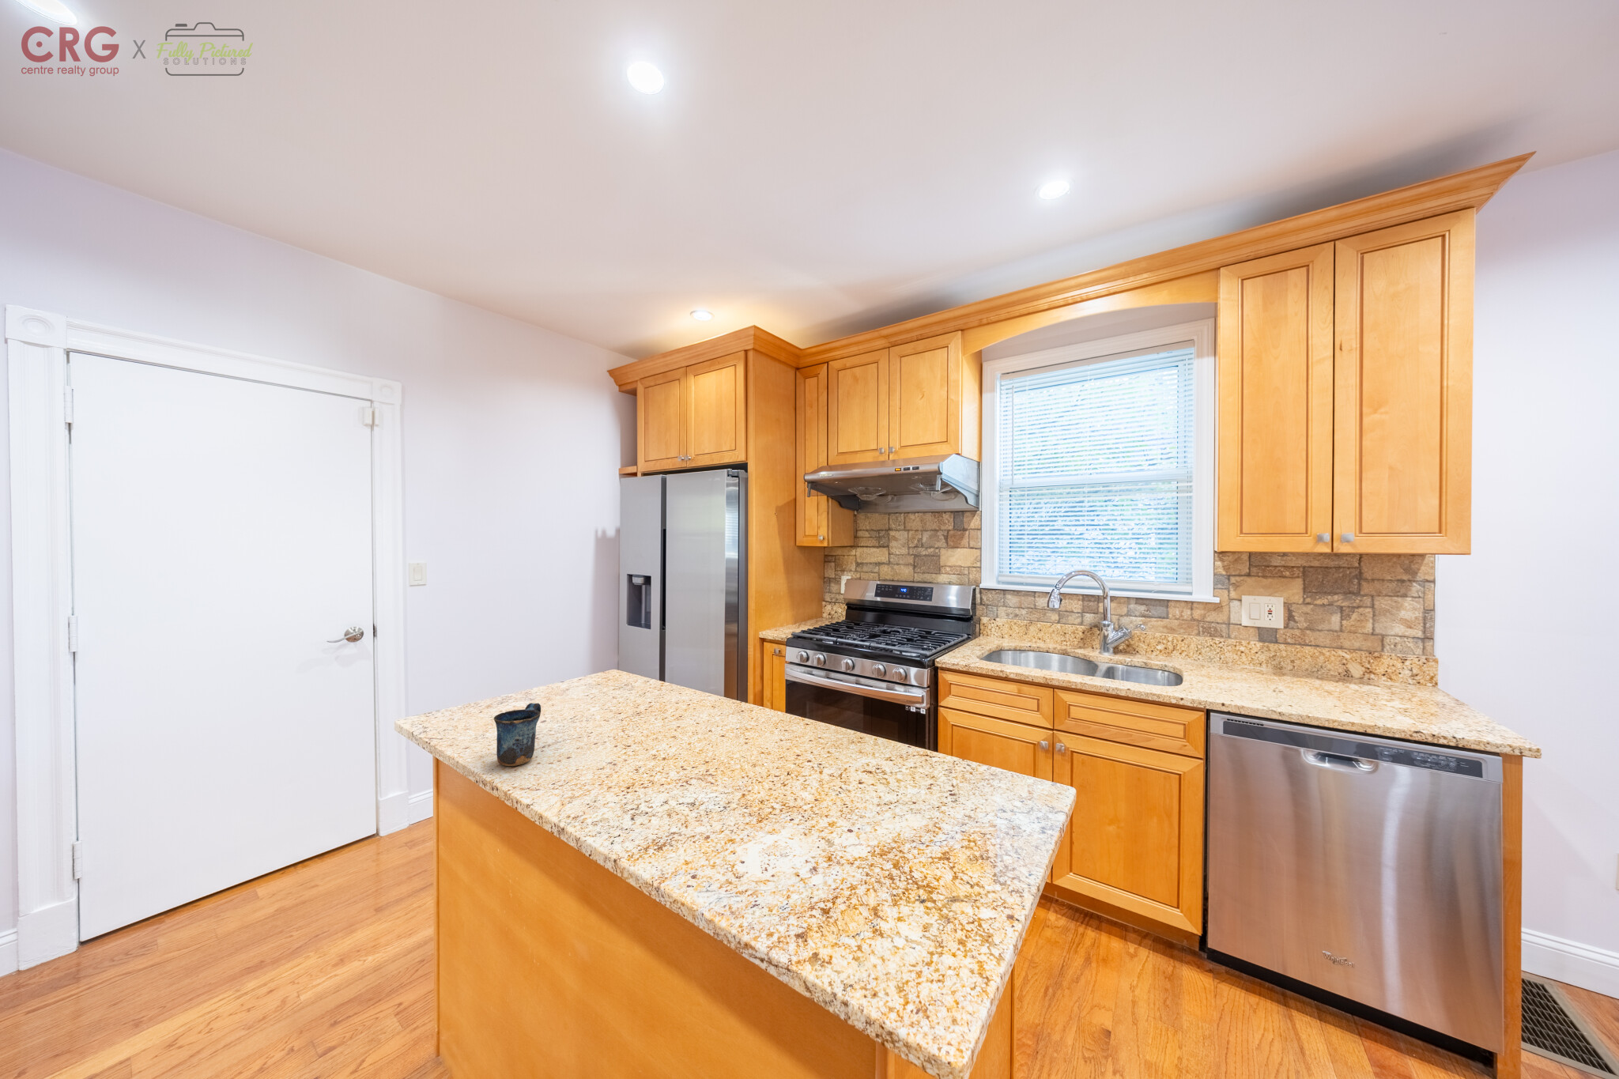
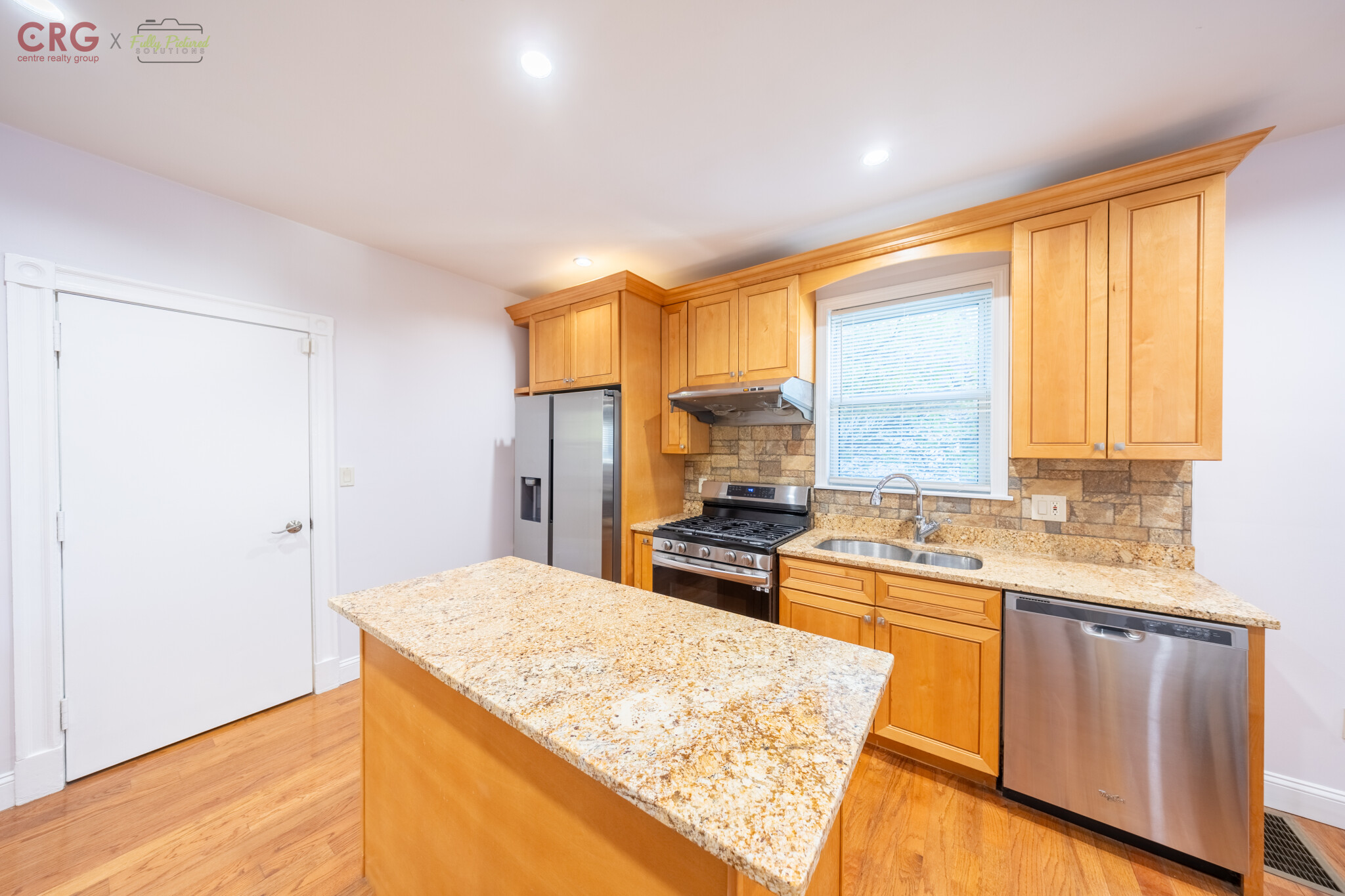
- mug [494,703,542,767]
